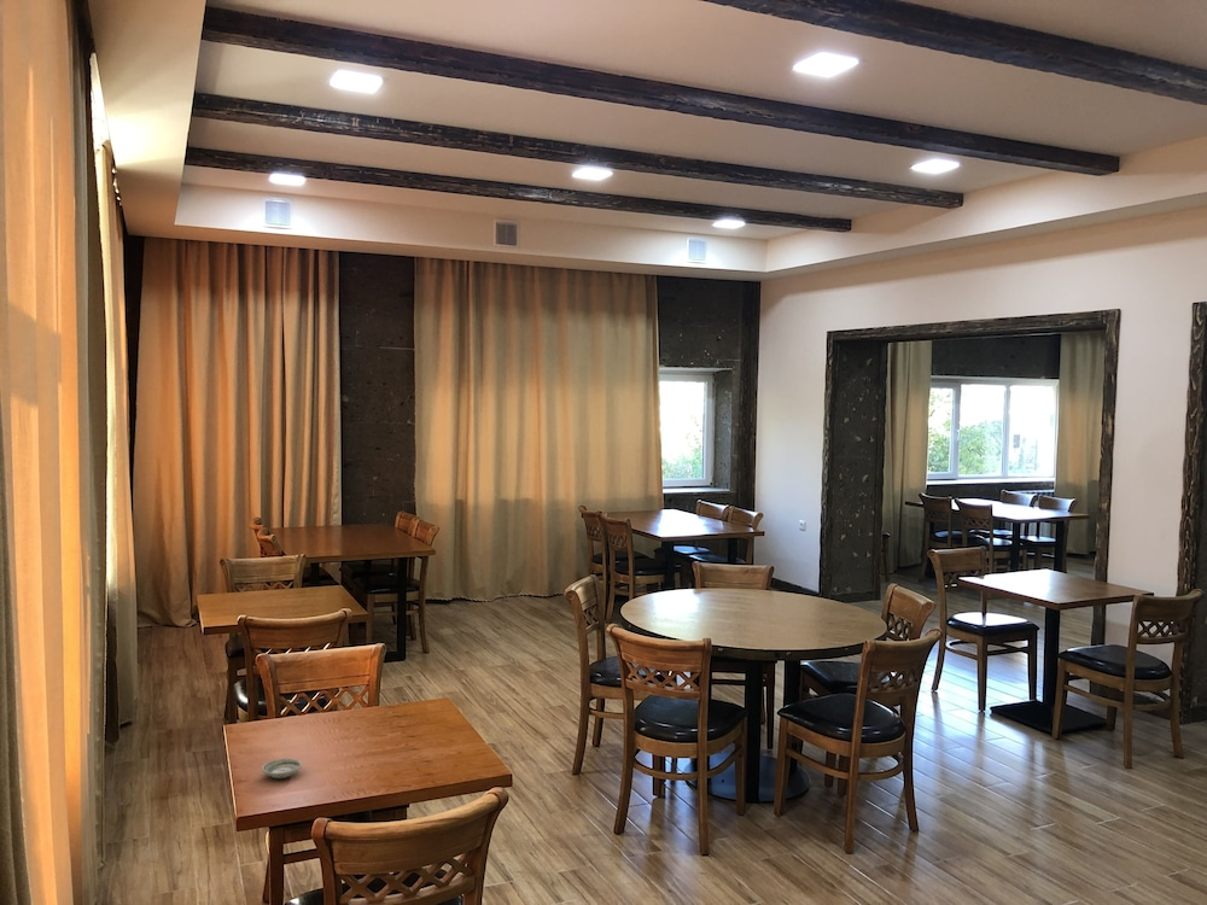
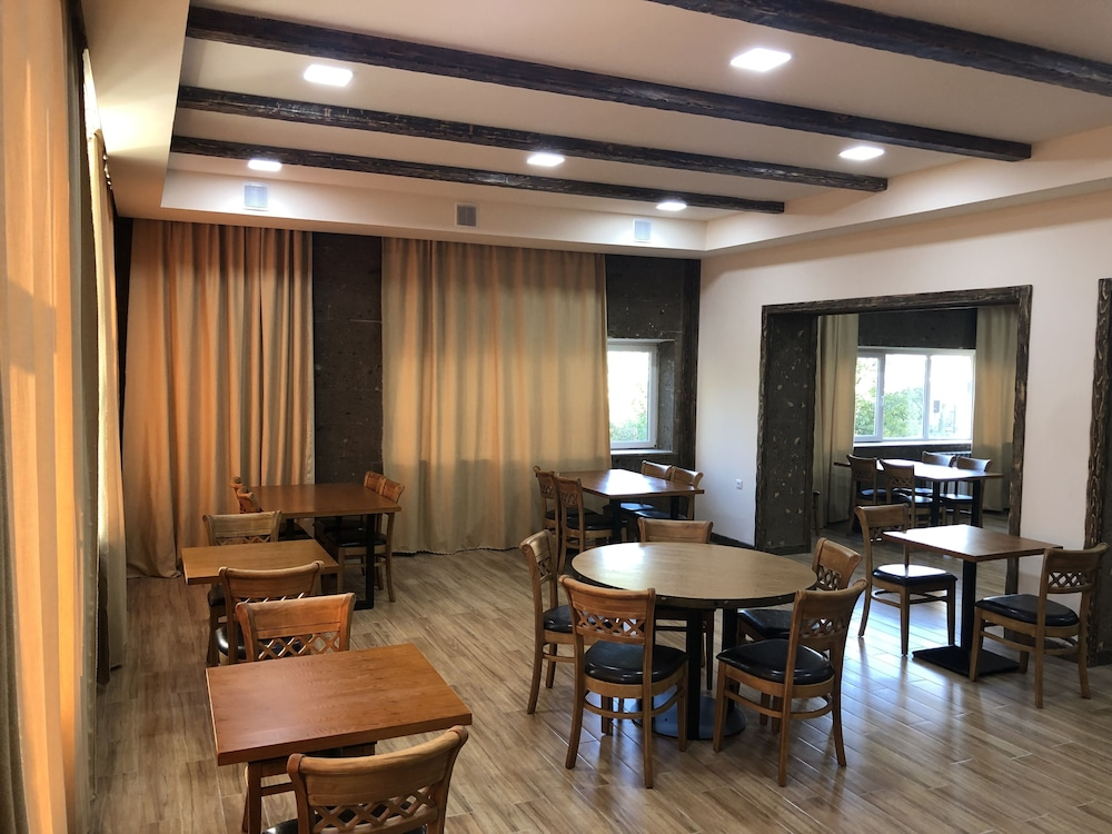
- saucer [261,757,303,780]
